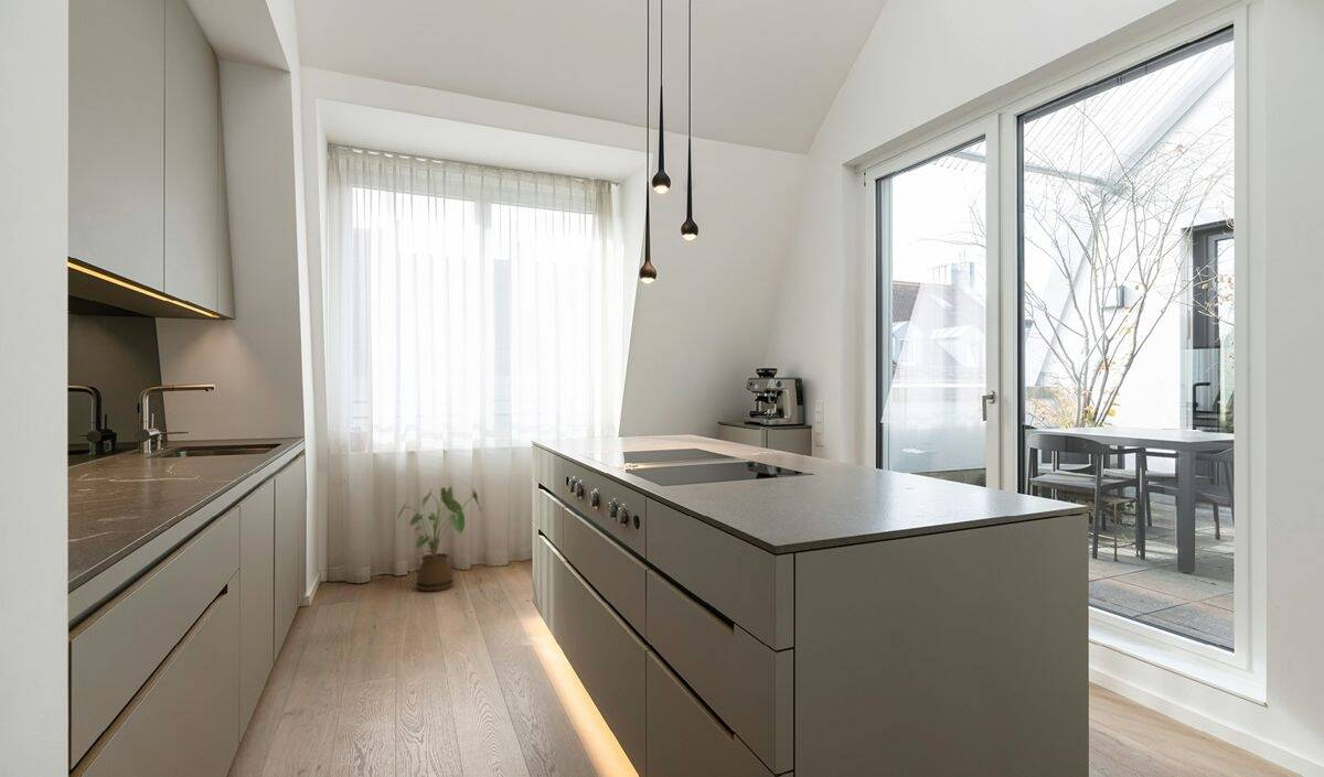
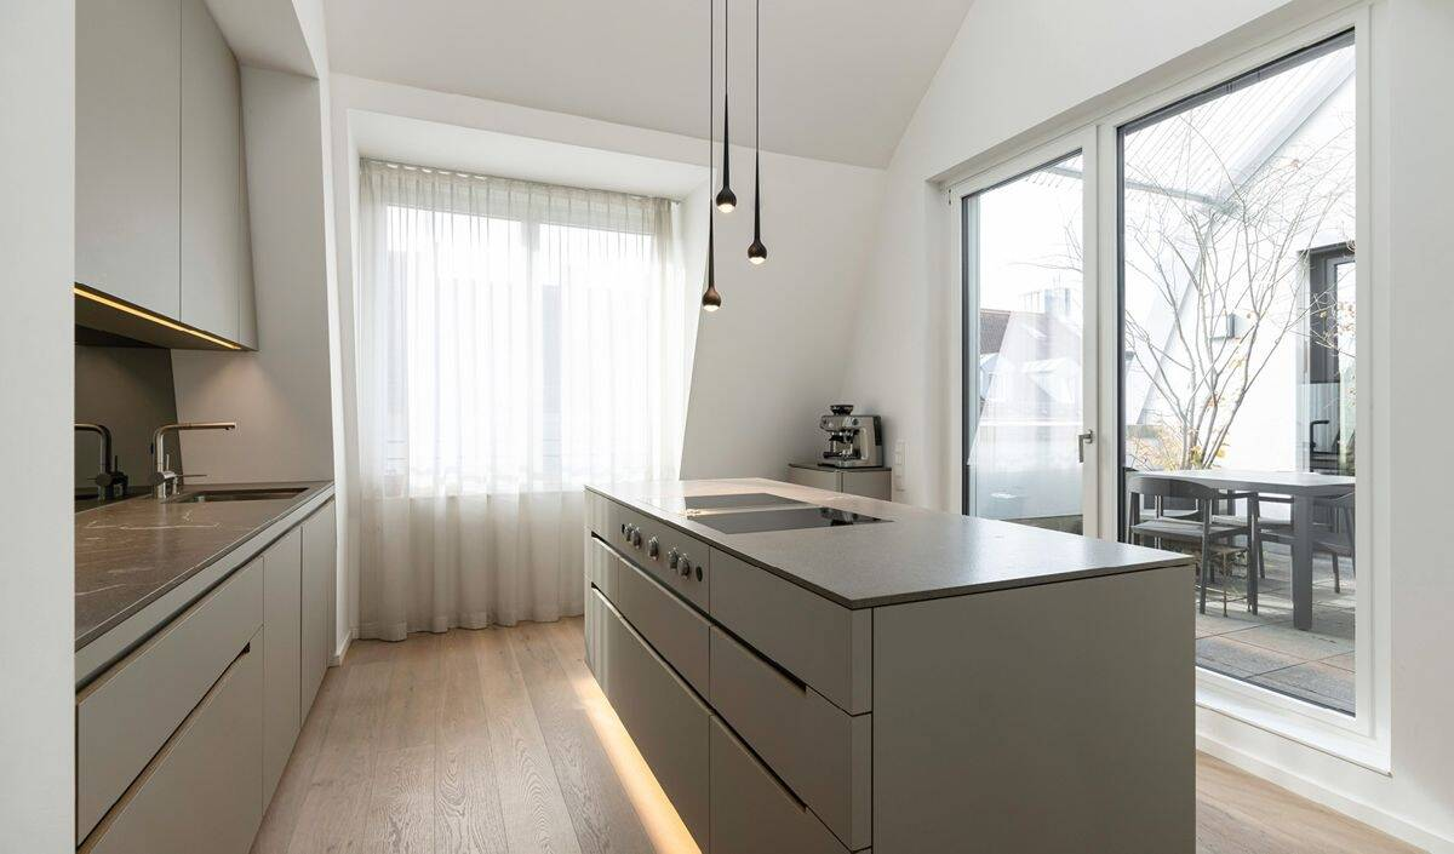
- house plant [396,486,482,592]
